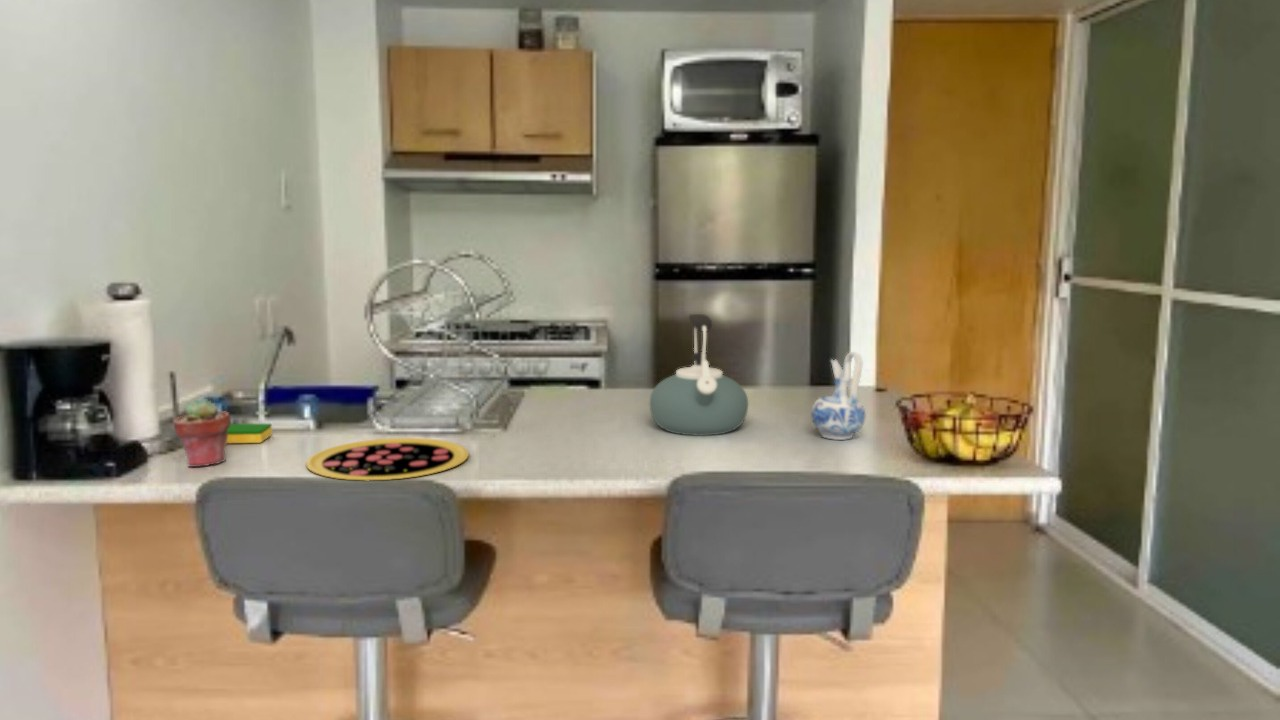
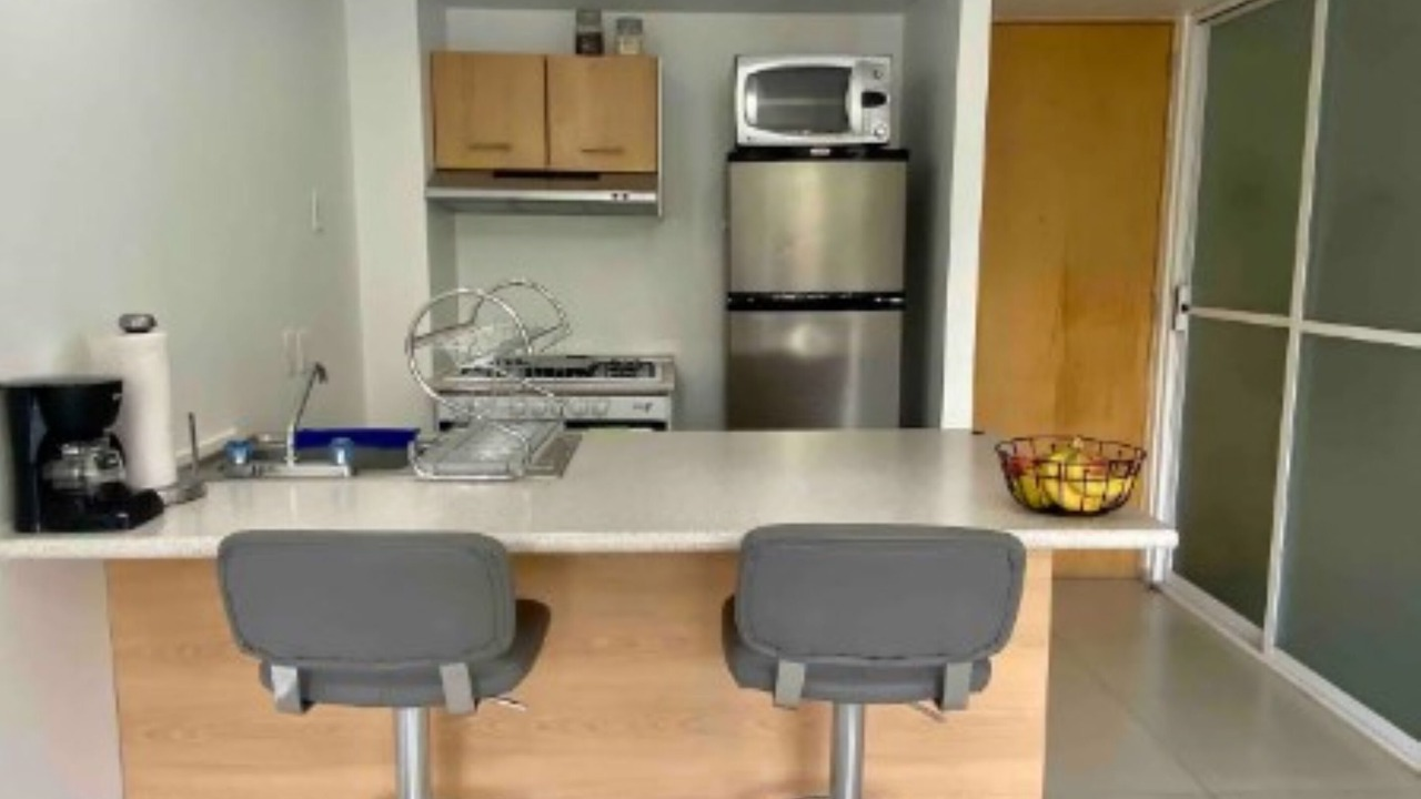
- ceramic pitcher [811,351,866,441]
- dish sponge [226,423,273,444]
- pizza [305,437,470,482]
- potted succulent [172,396,231,468]
- kettle [649,313,749,437]
